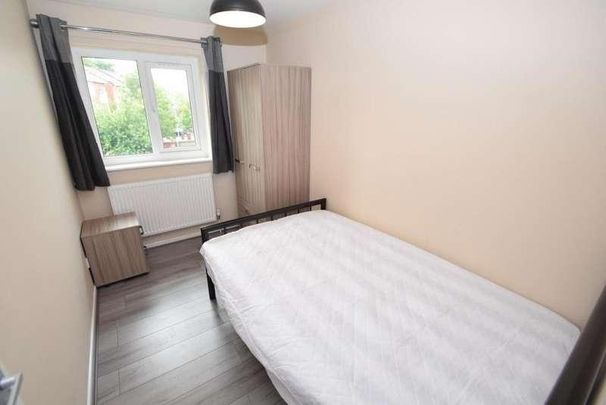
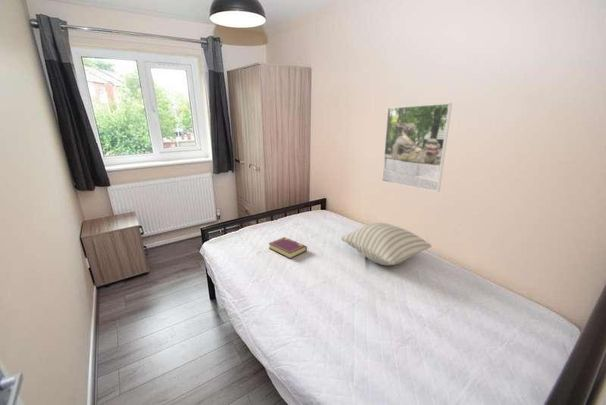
+ pillow [340,222,432,266]
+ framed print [381,102,453,193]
+ book [268,236,308,259]
